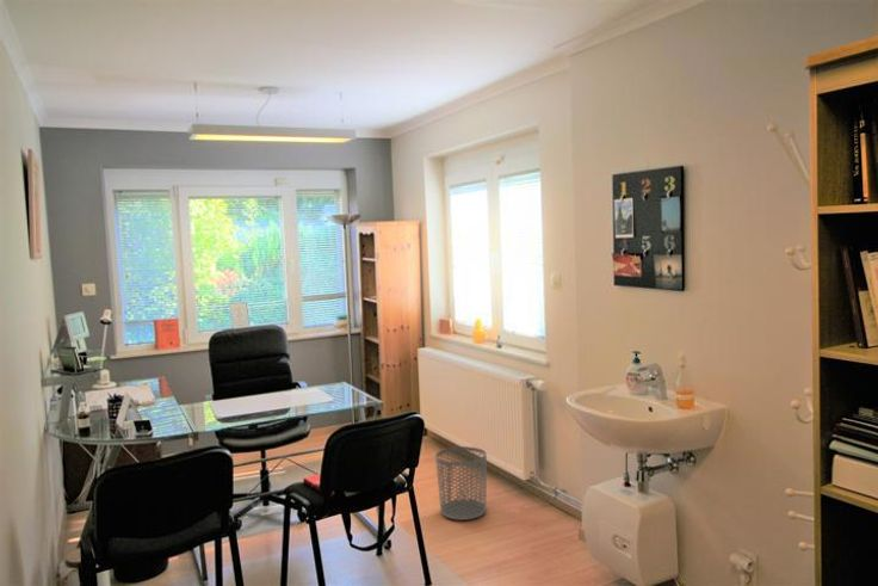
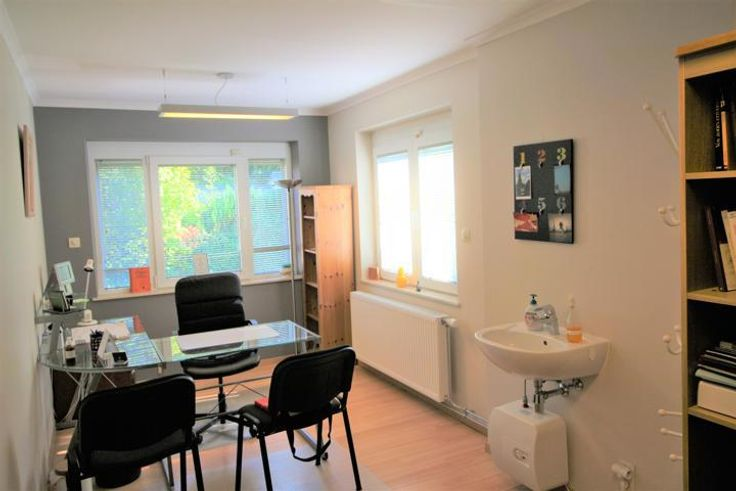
- waste bin [434,445,488,522]
